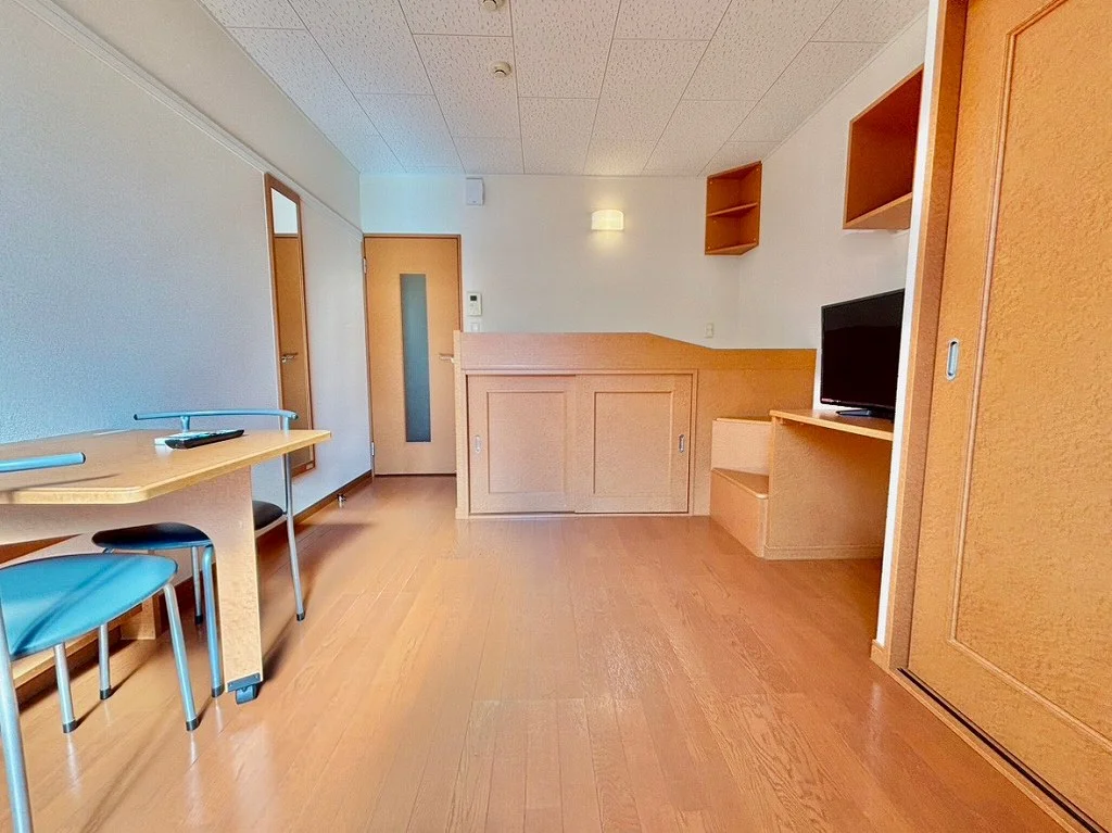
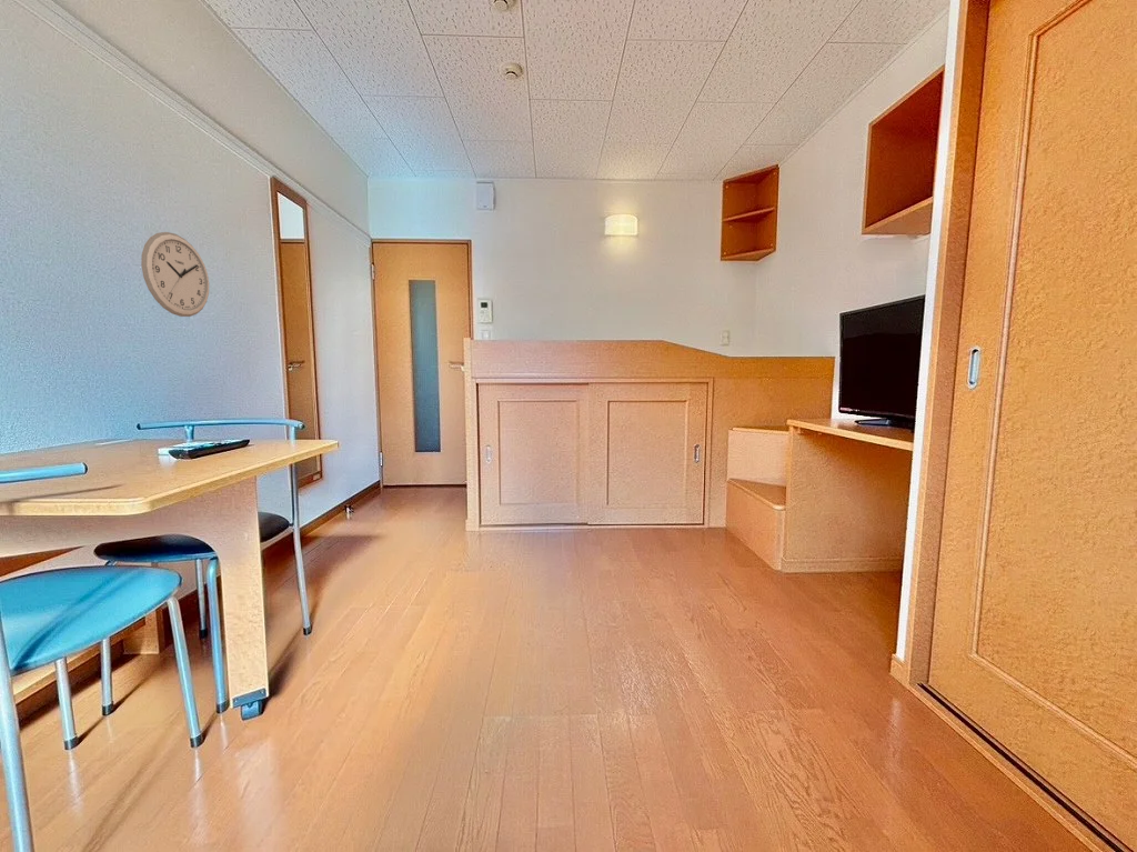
+ wall clock [140,231,210,318]
